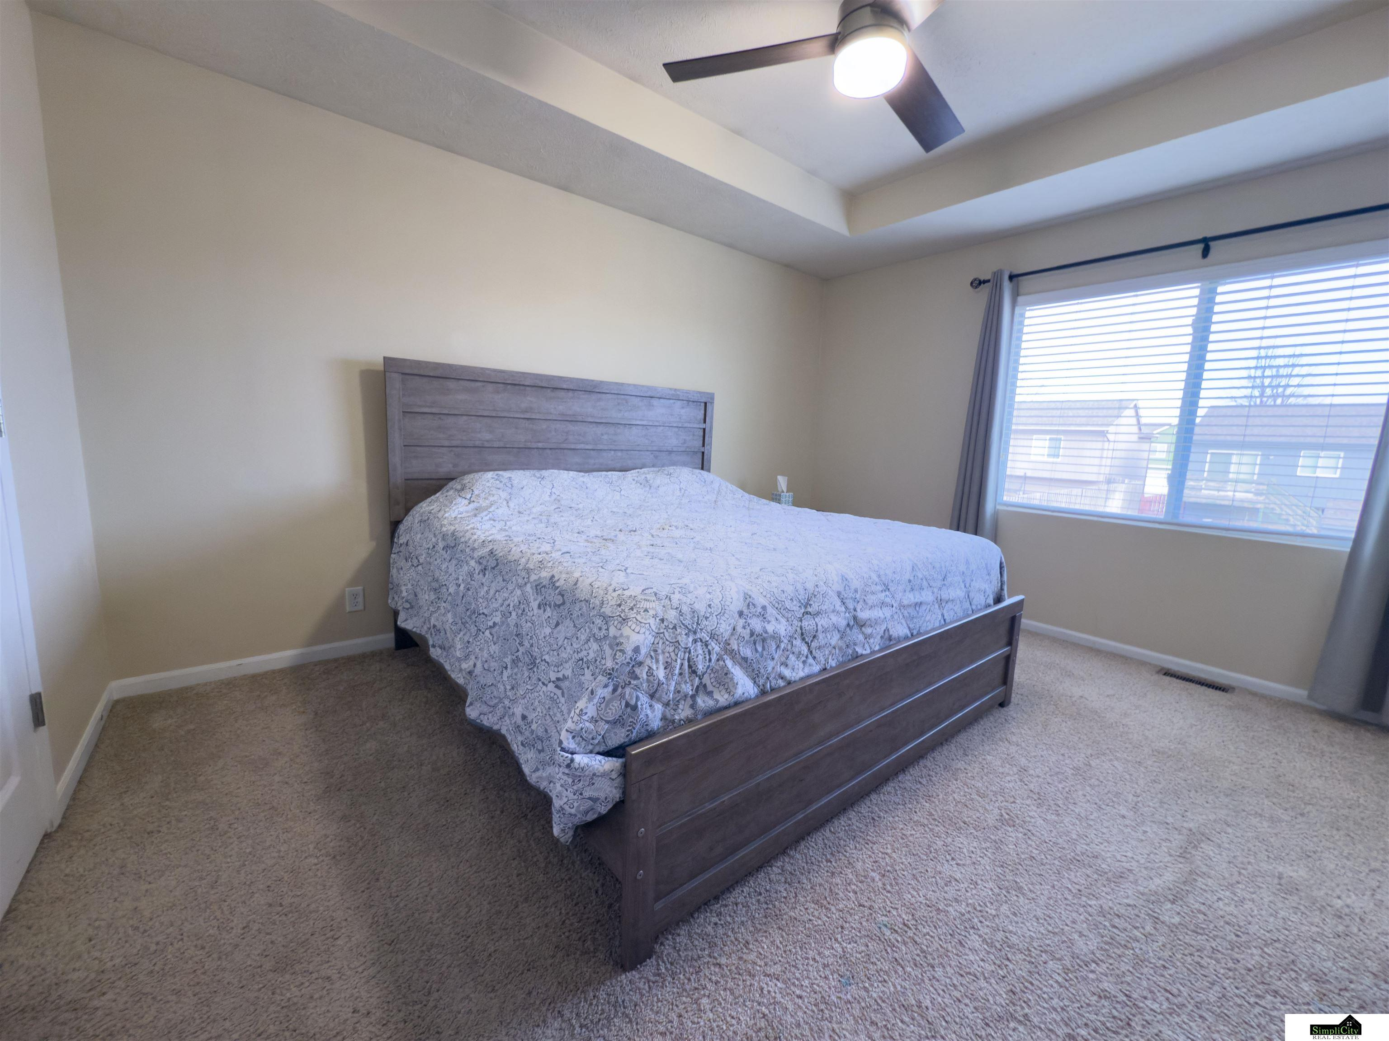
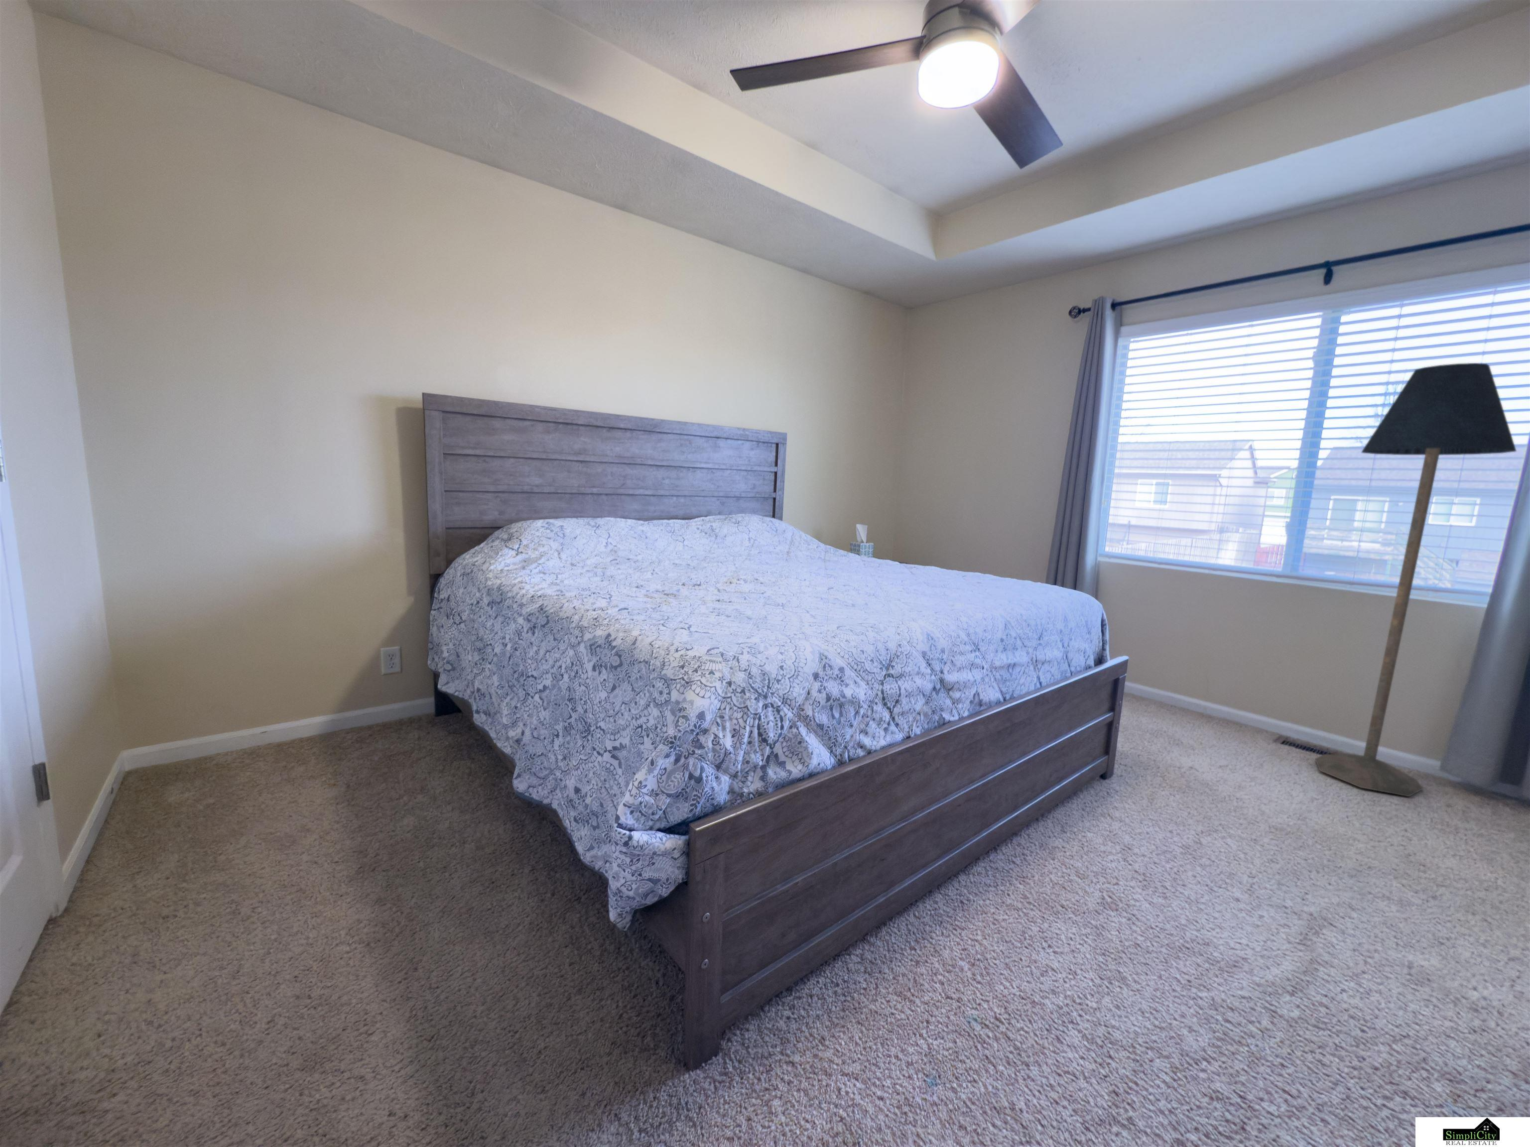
+ floor lamp [1314,363,1517,798]
